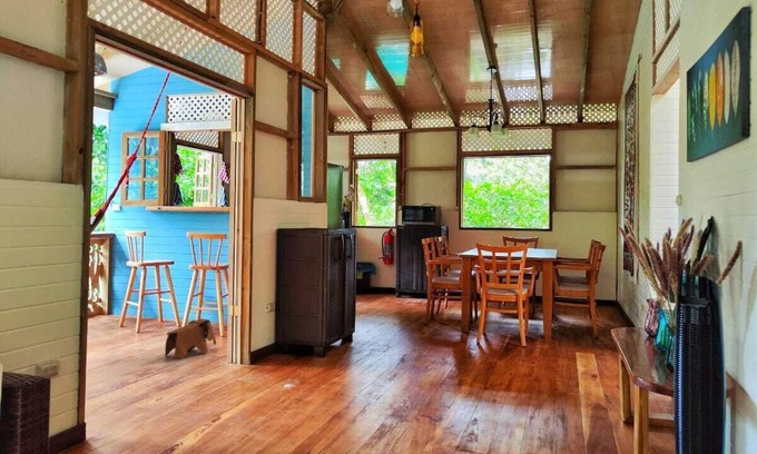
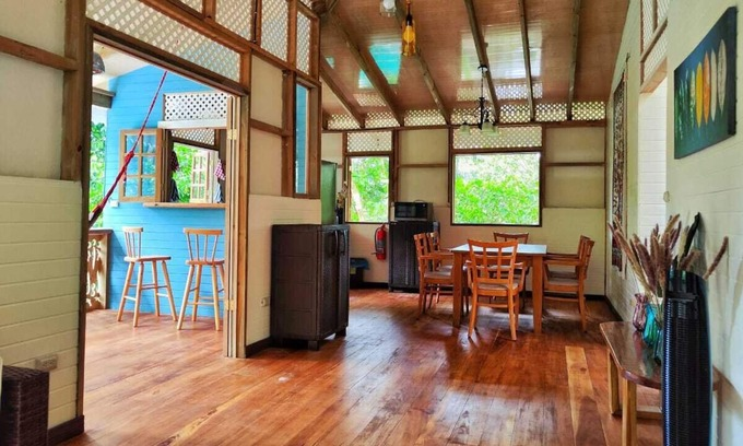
- toy elephant [164,317,217,361]
